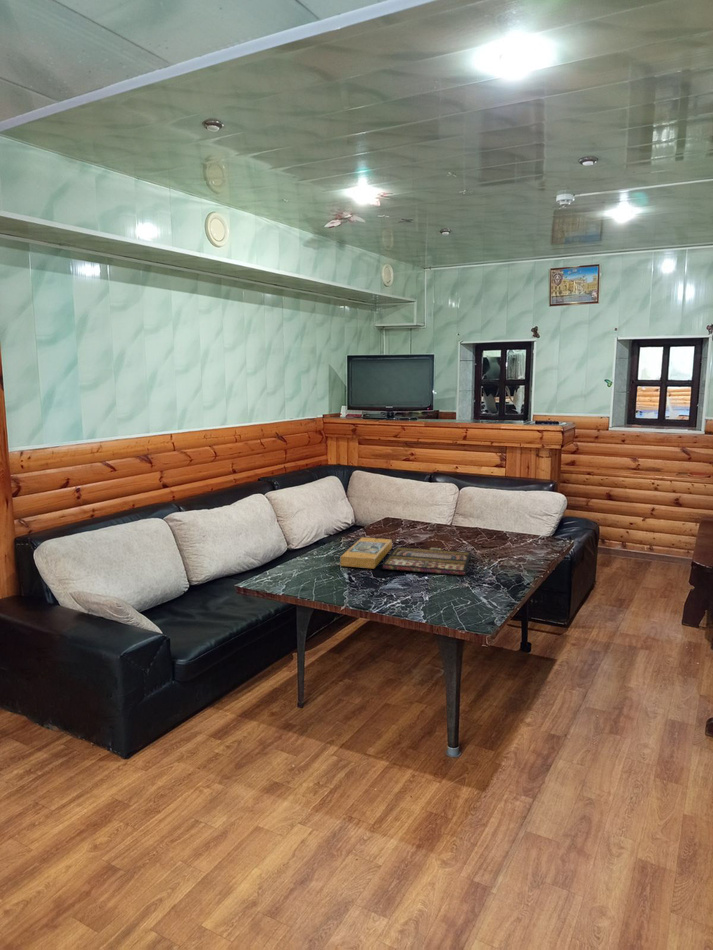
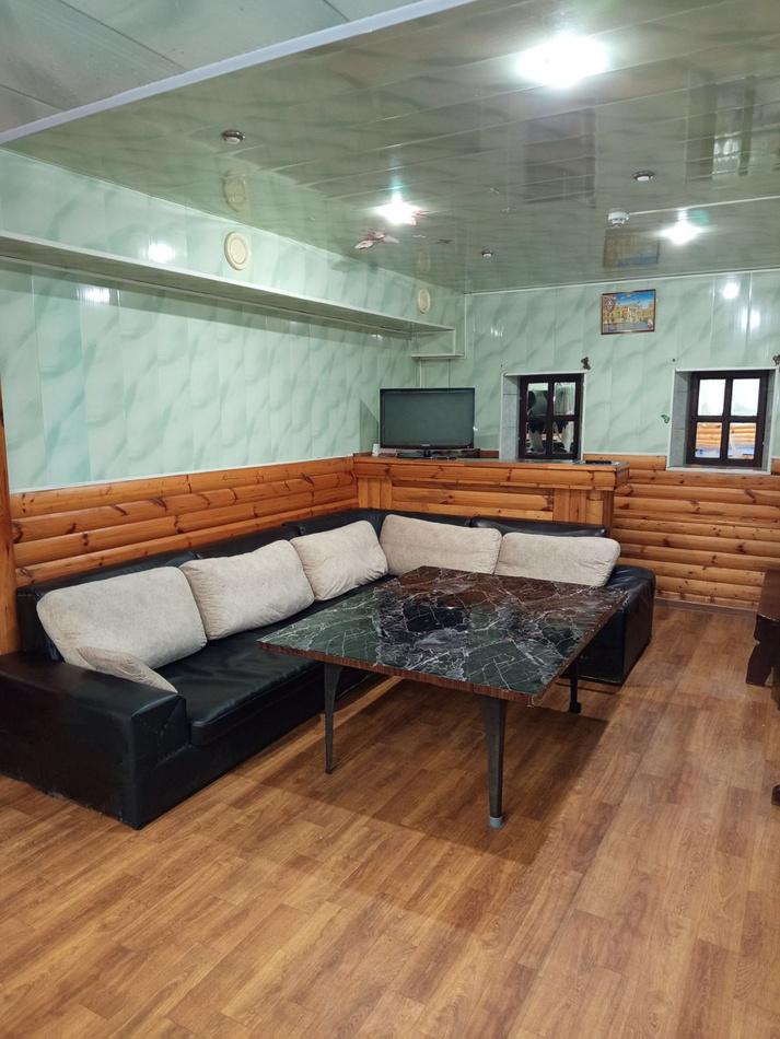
- board game [340,537,473,577]
